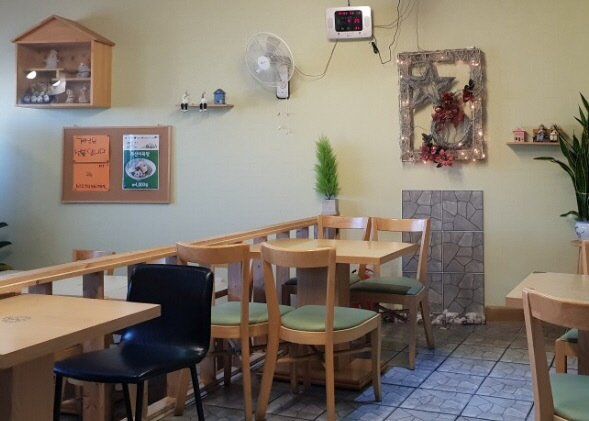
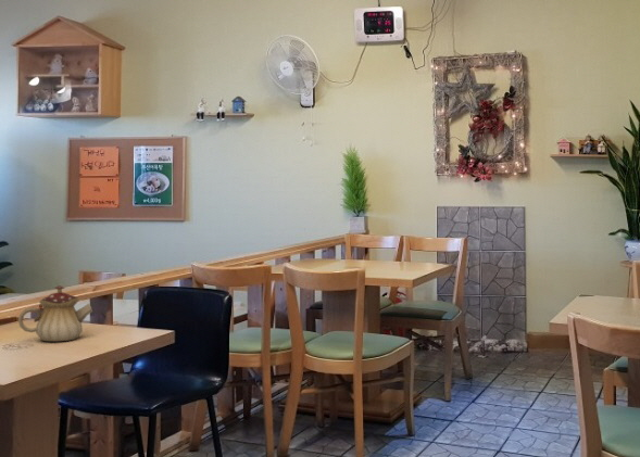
+ teapot [17,284,93,342]
